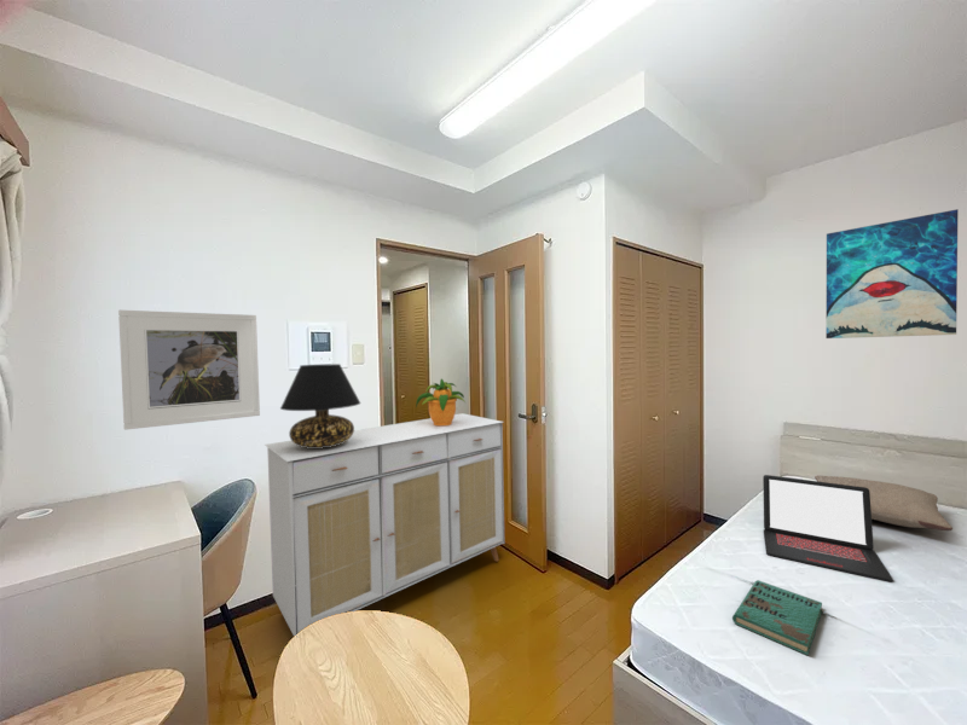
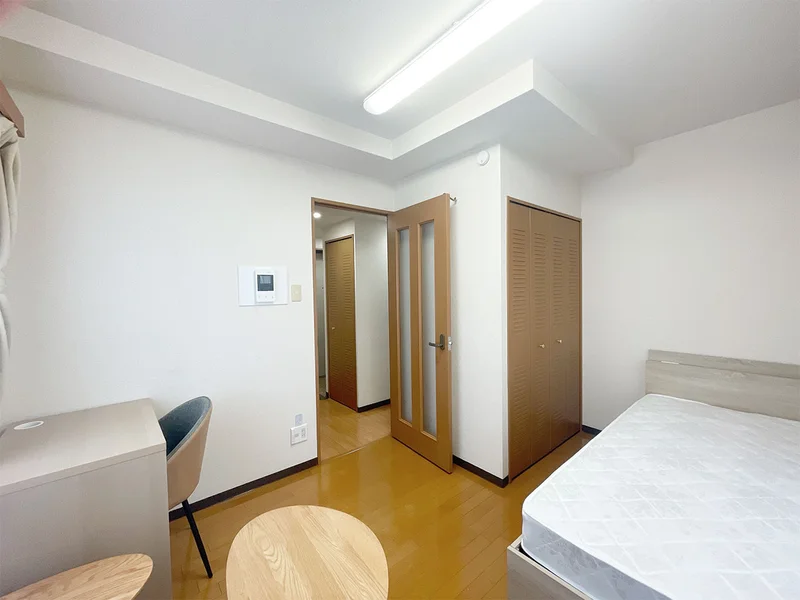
- wall art [824,208,959,340]
- laptop [762,474,894,582]
- sideboard [264,412,505,637]
- pillow [813,475,954,532]
- book [731,579,823,656]
- potted plant [415,377,467,425]
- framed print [117,309,261,431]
- table lamp [279,362,361,448]
